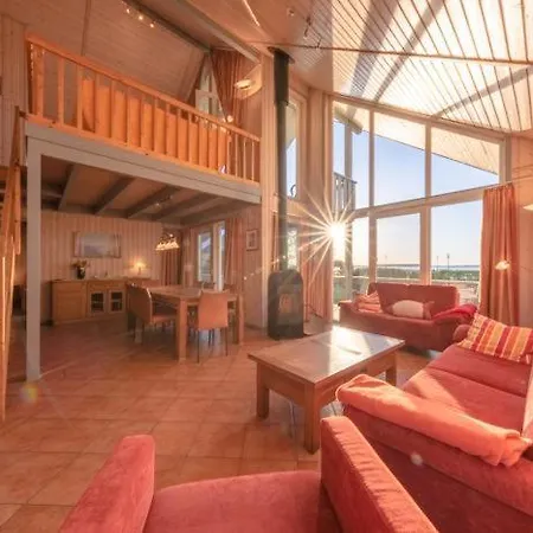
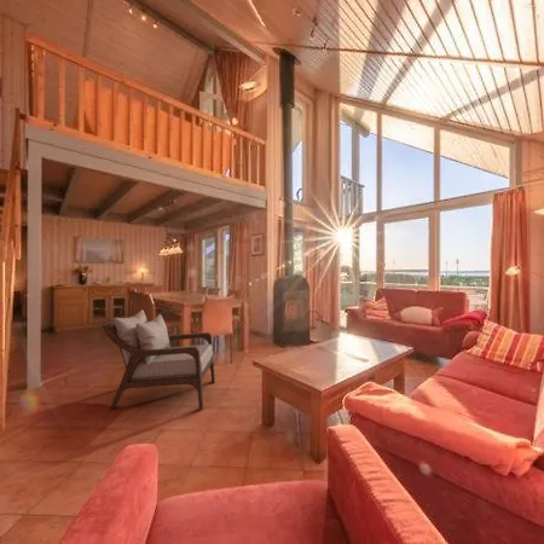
+ armchair [100,308,216,411]
